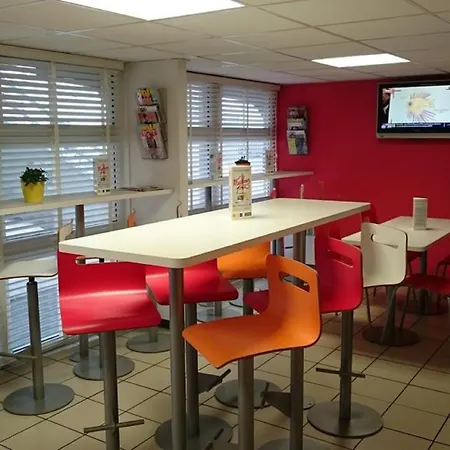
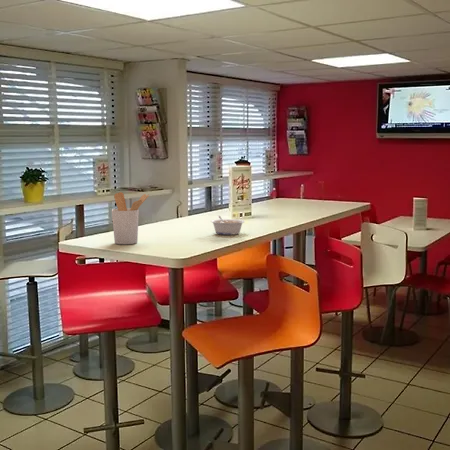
+ utensil holder [111,191,149,245]
+ legume [210,215,246,236]
